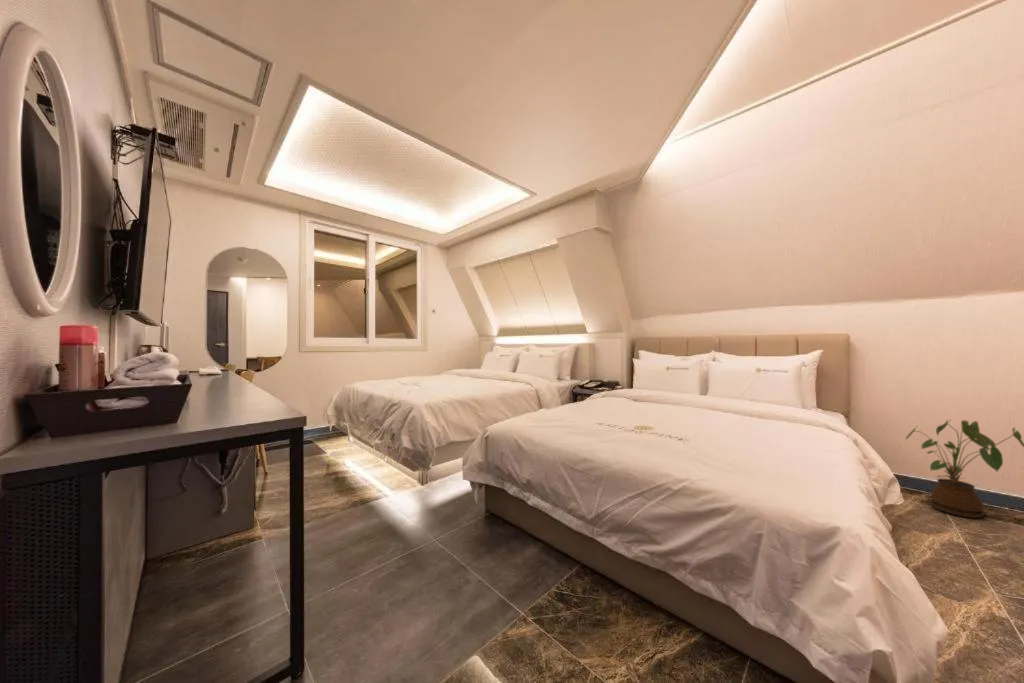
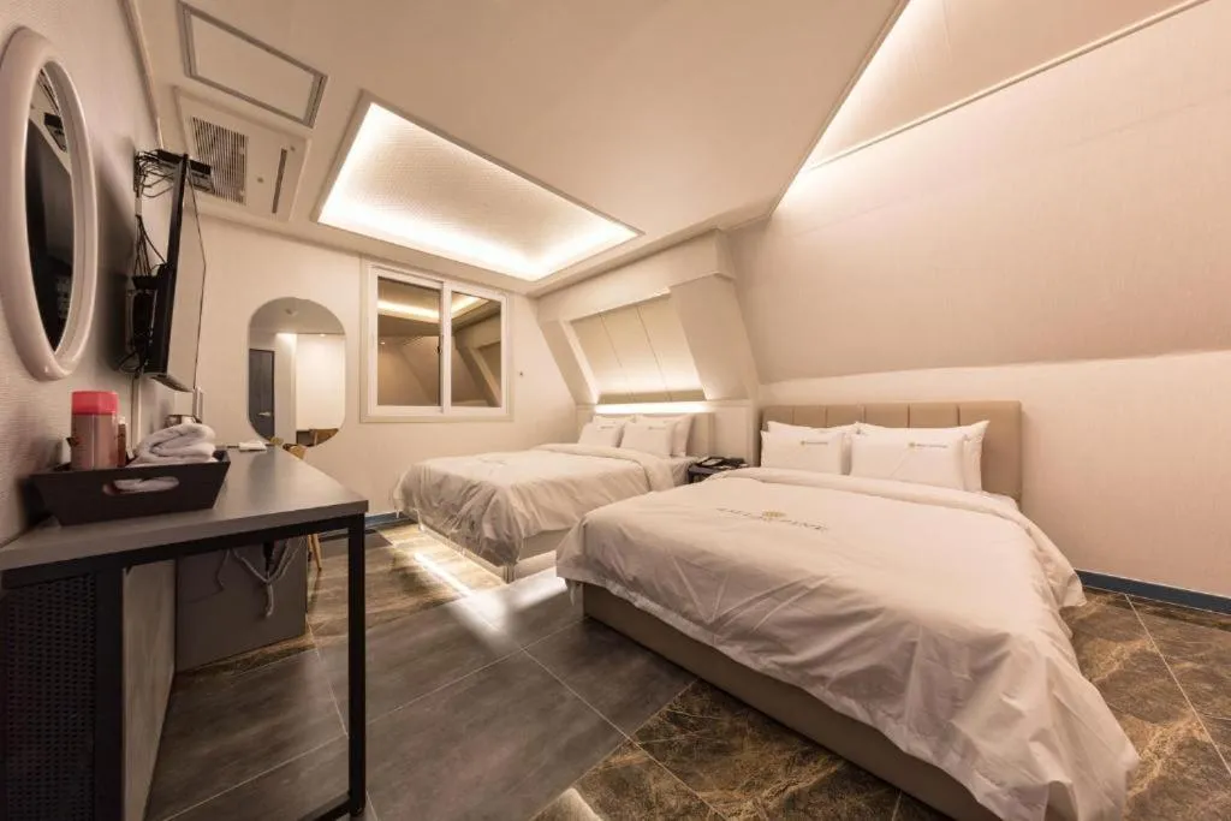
- house plant [904,419,1024,519]
